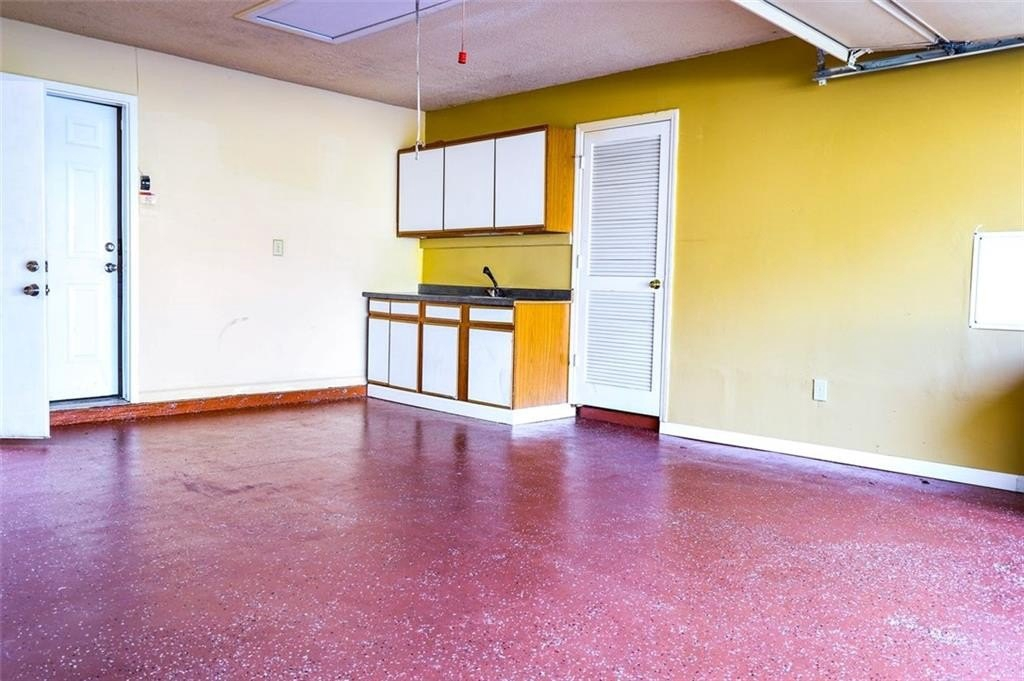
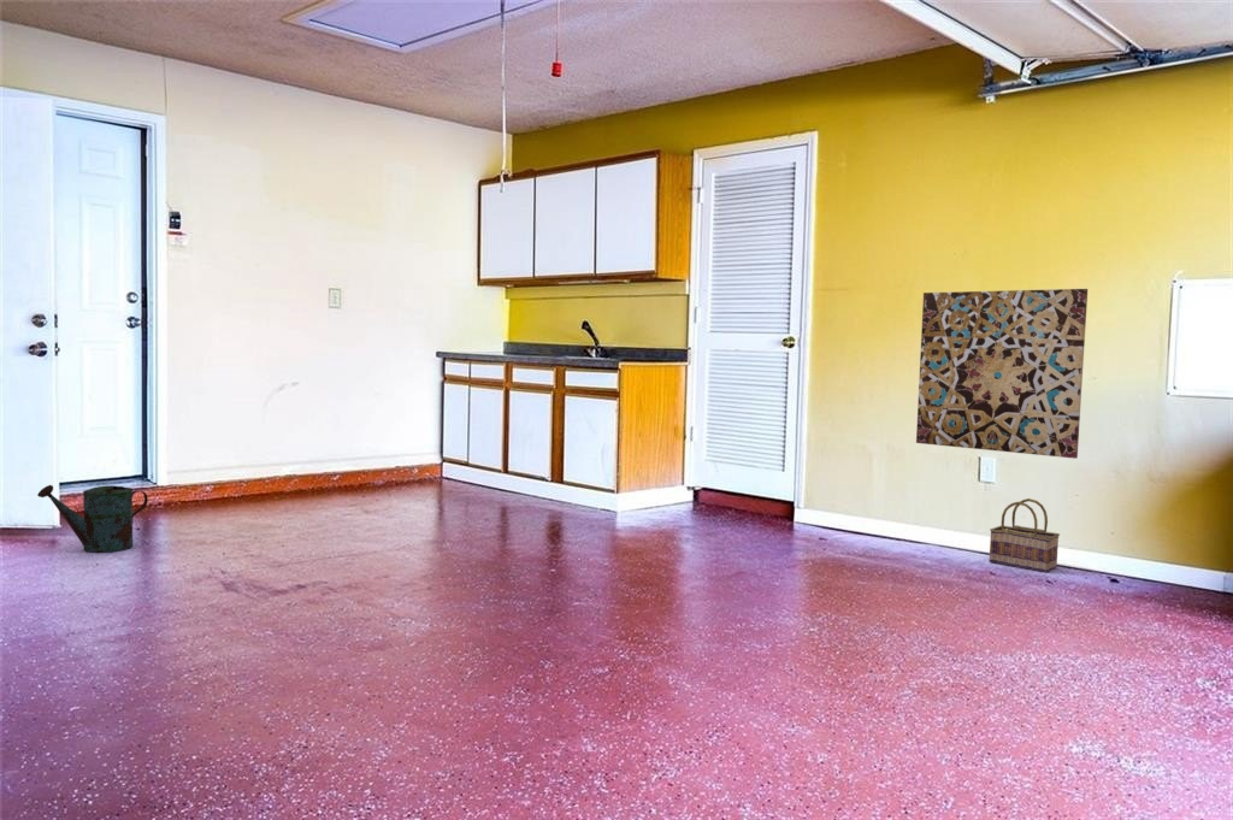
+ watering can [36,484,149,554]
+ basket [989,497,1061,573]
+ wall art [915,288,1089,460]
